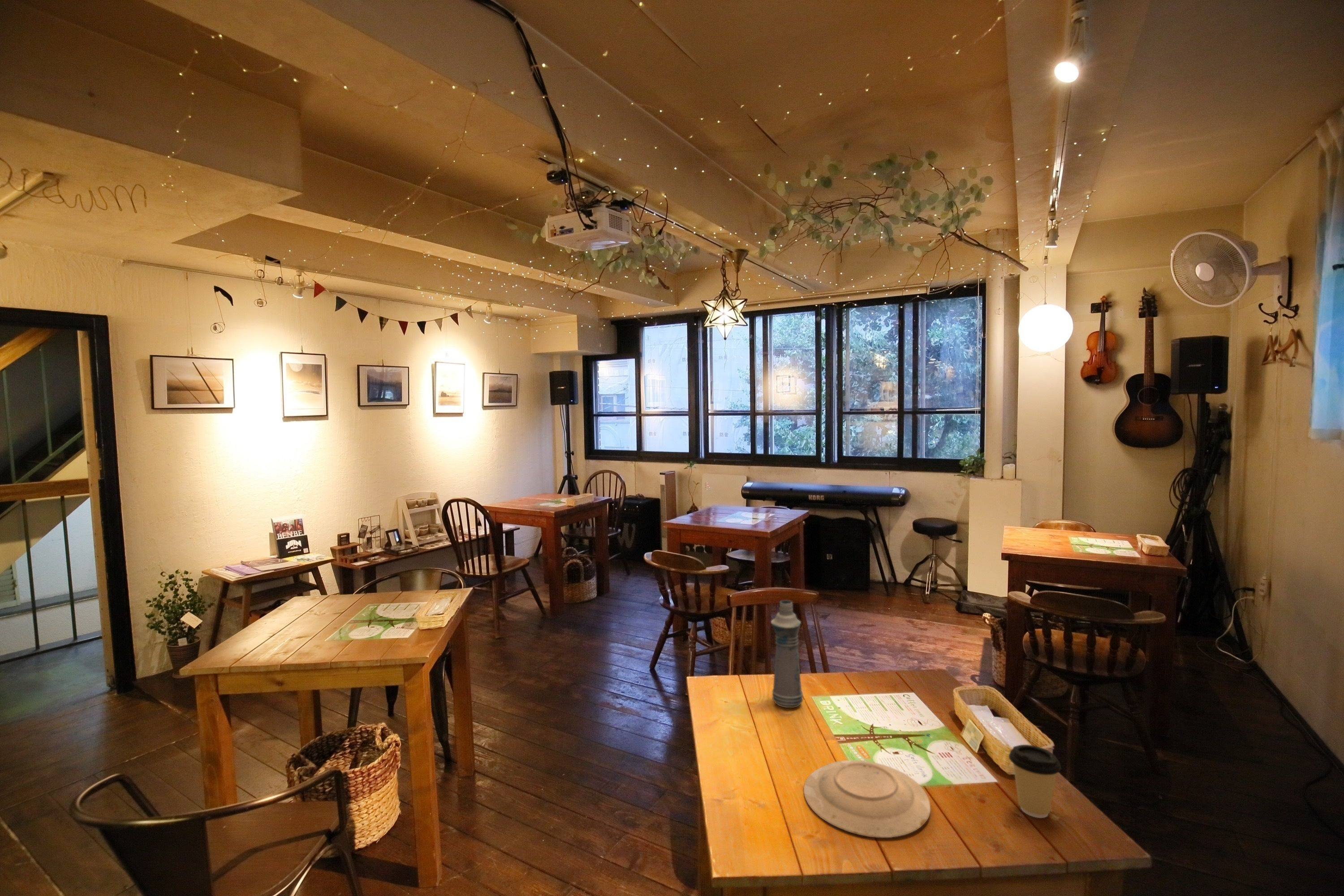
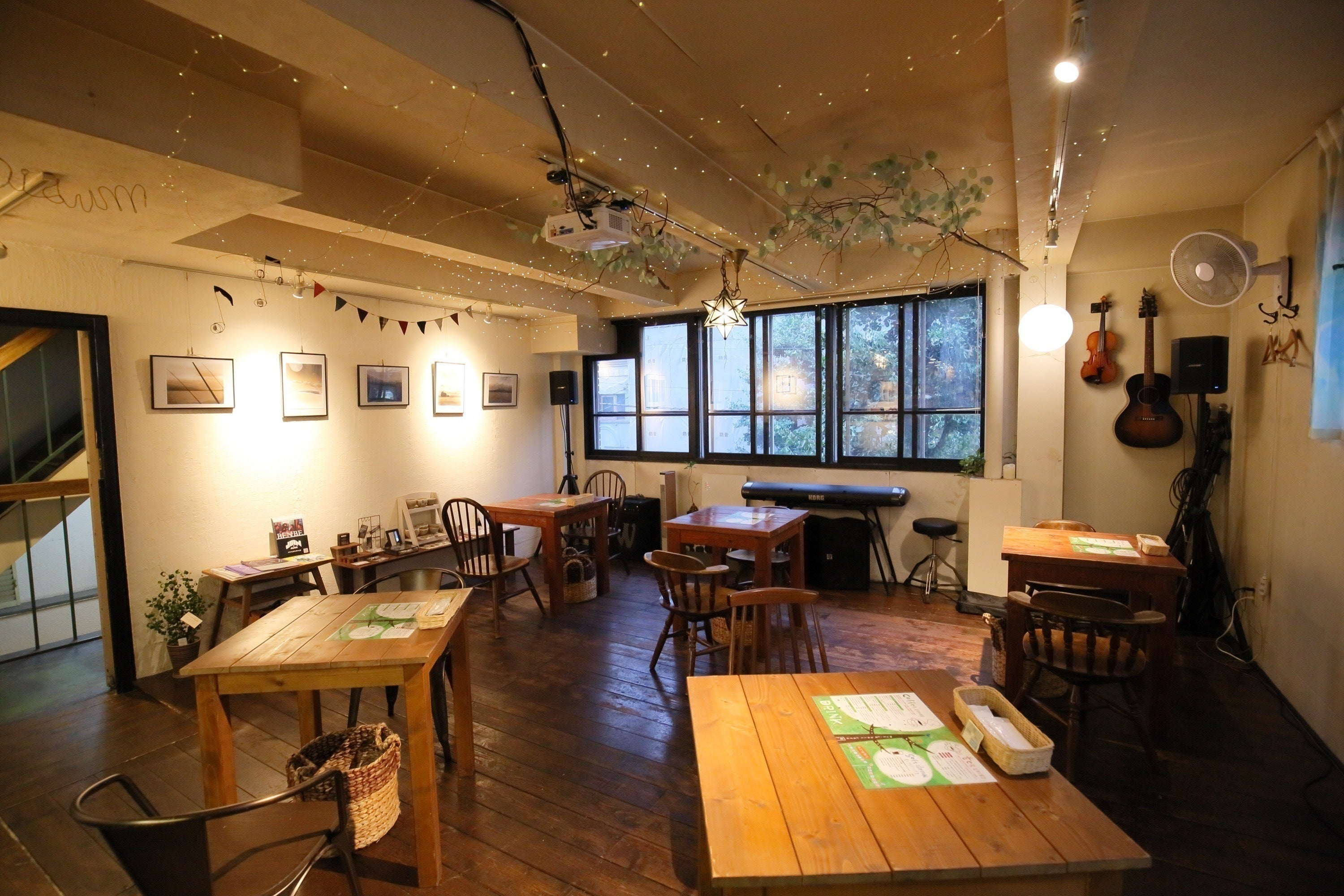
- bottle [771,600,803,708]
- coffee cup [1008,744,1062,818]
- plate [803,760,931,838]
